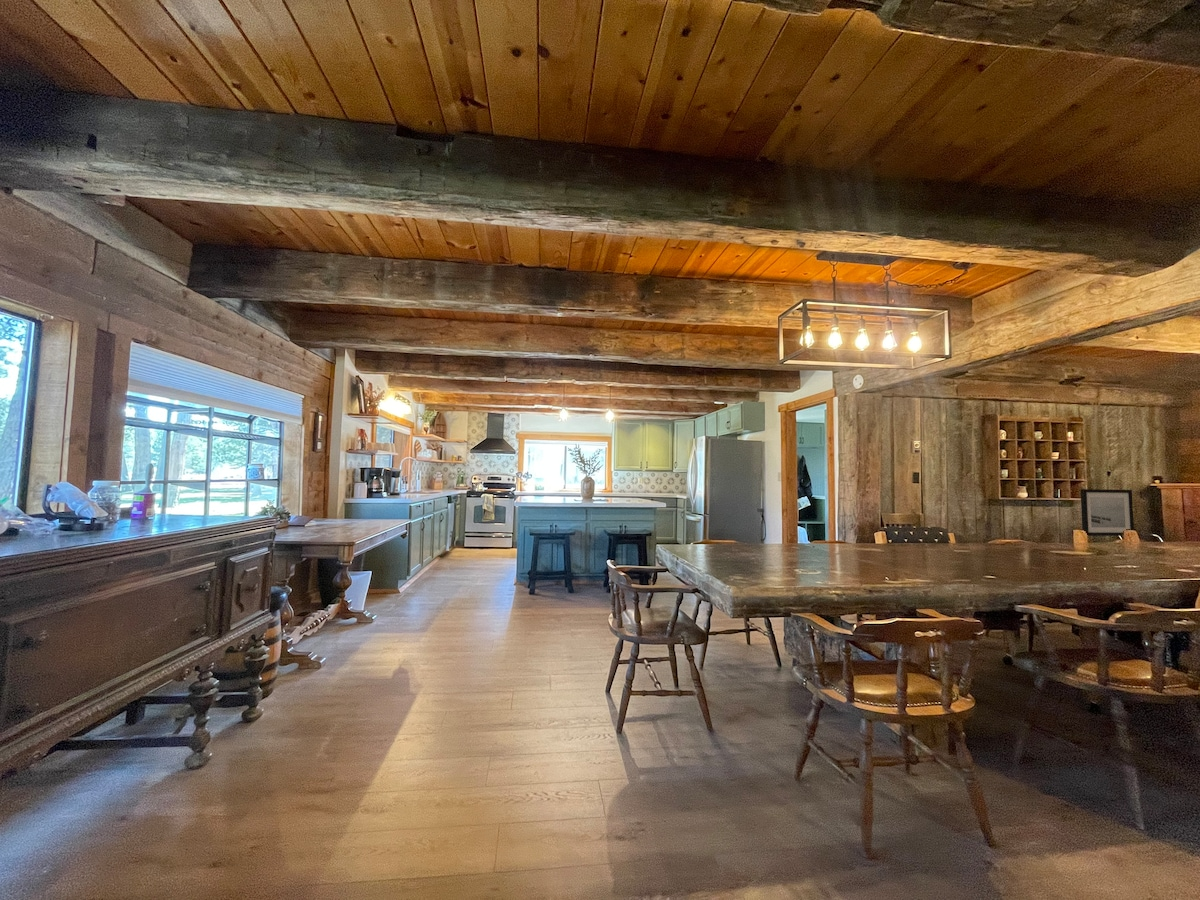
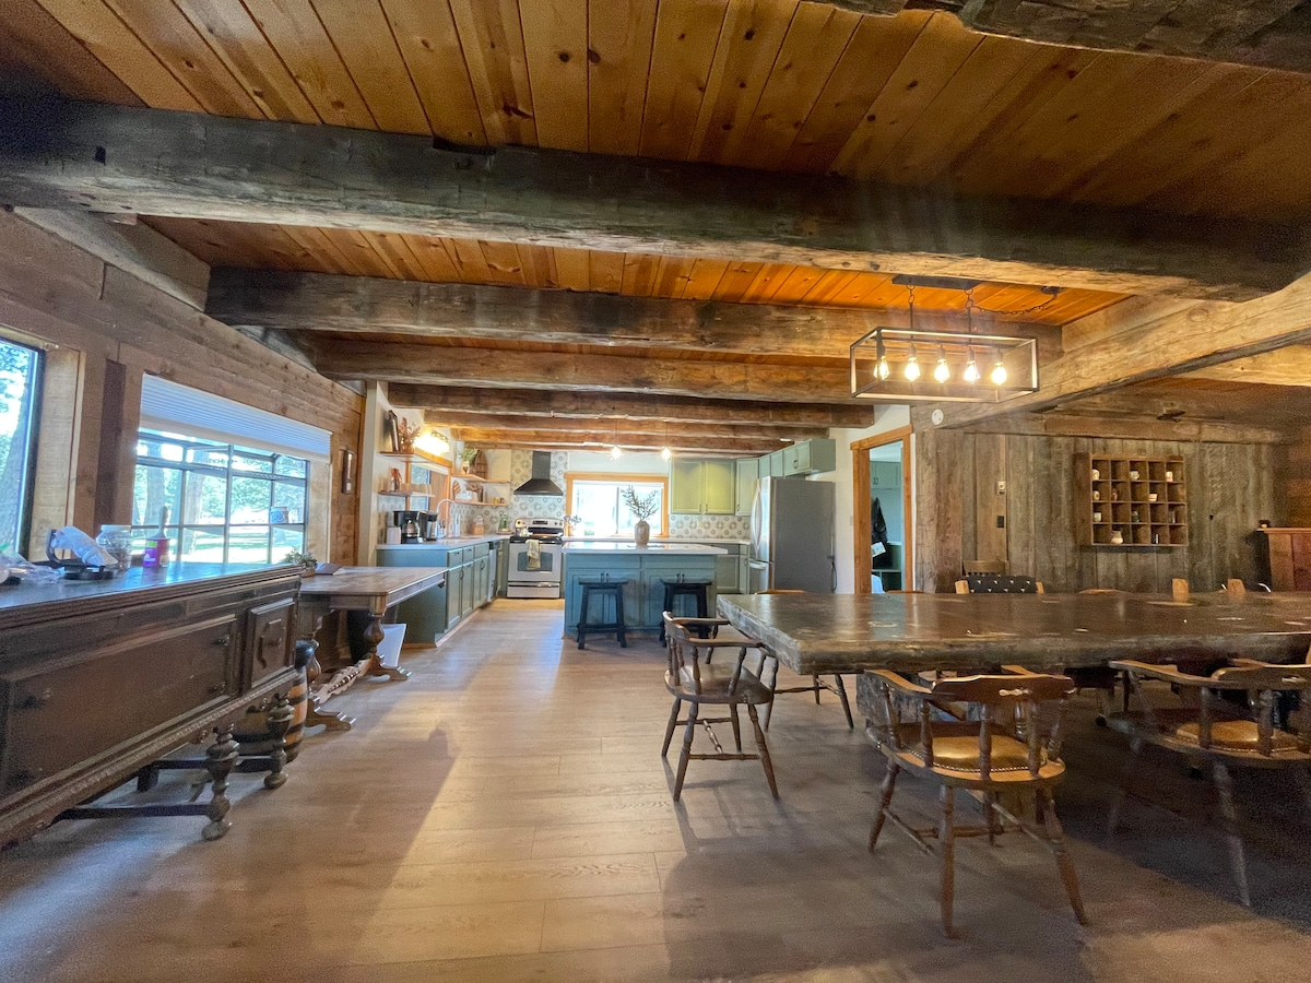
- wall art [1080,488,1135,537]
